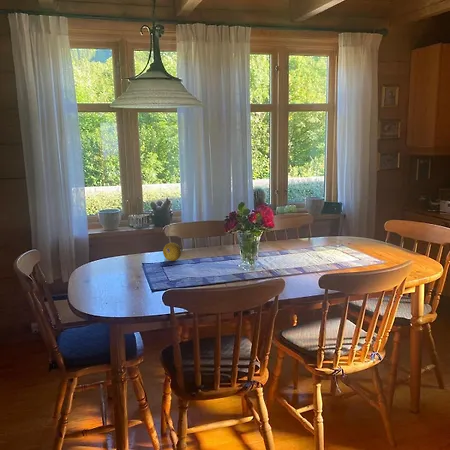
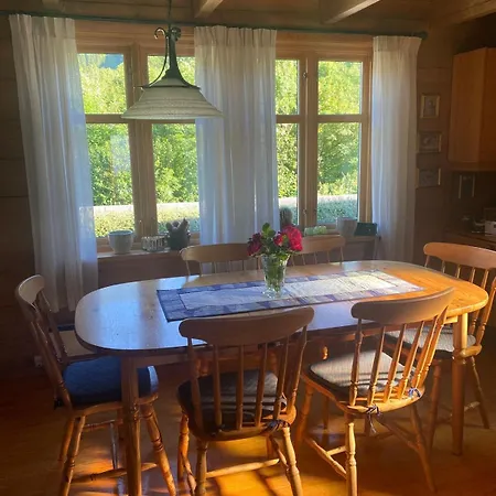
- fruit [162,242,182,262]
